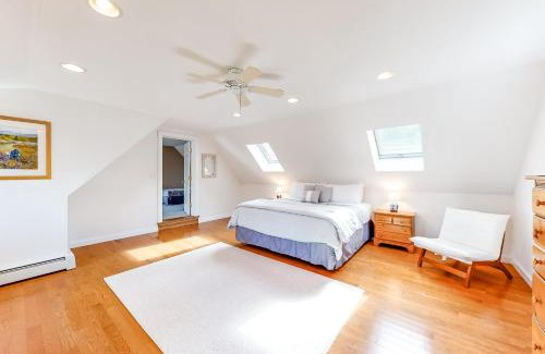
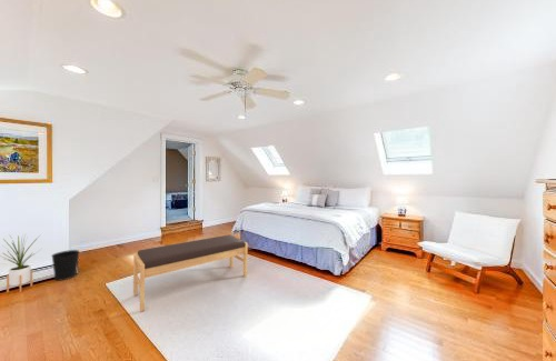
+ house plant [0,234,41,293]
+ wastebasket [50,249,81,281]
+ bench [132,233,249,312]
